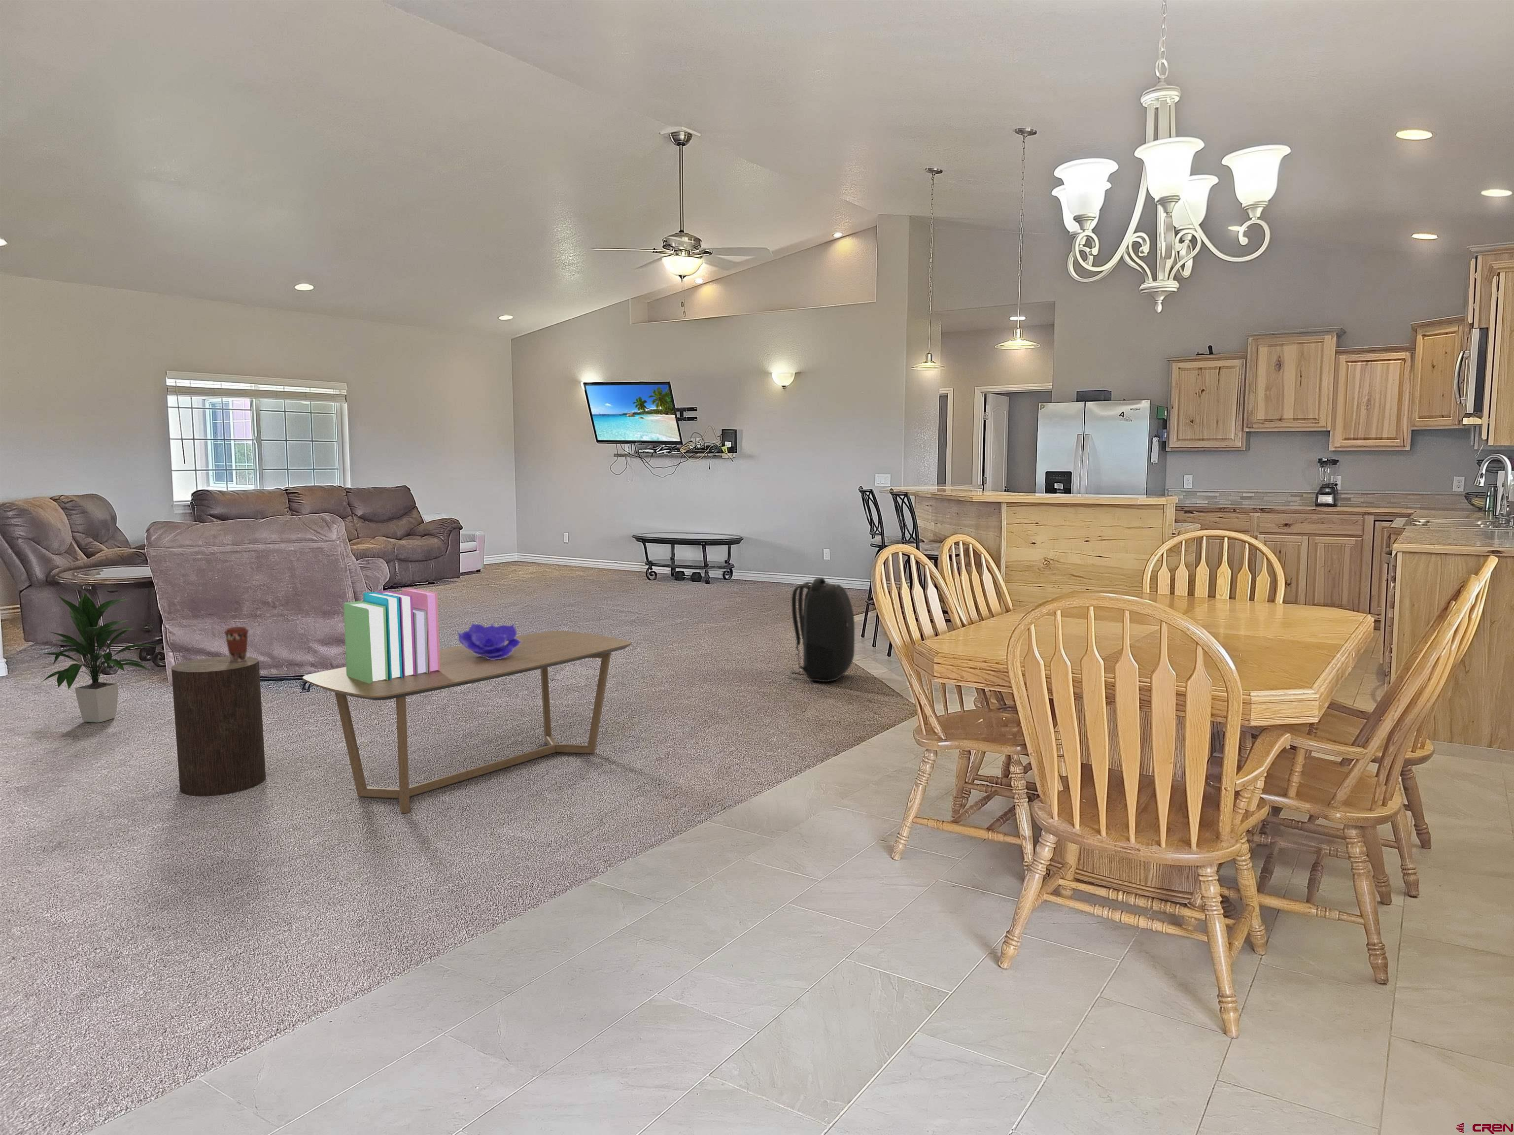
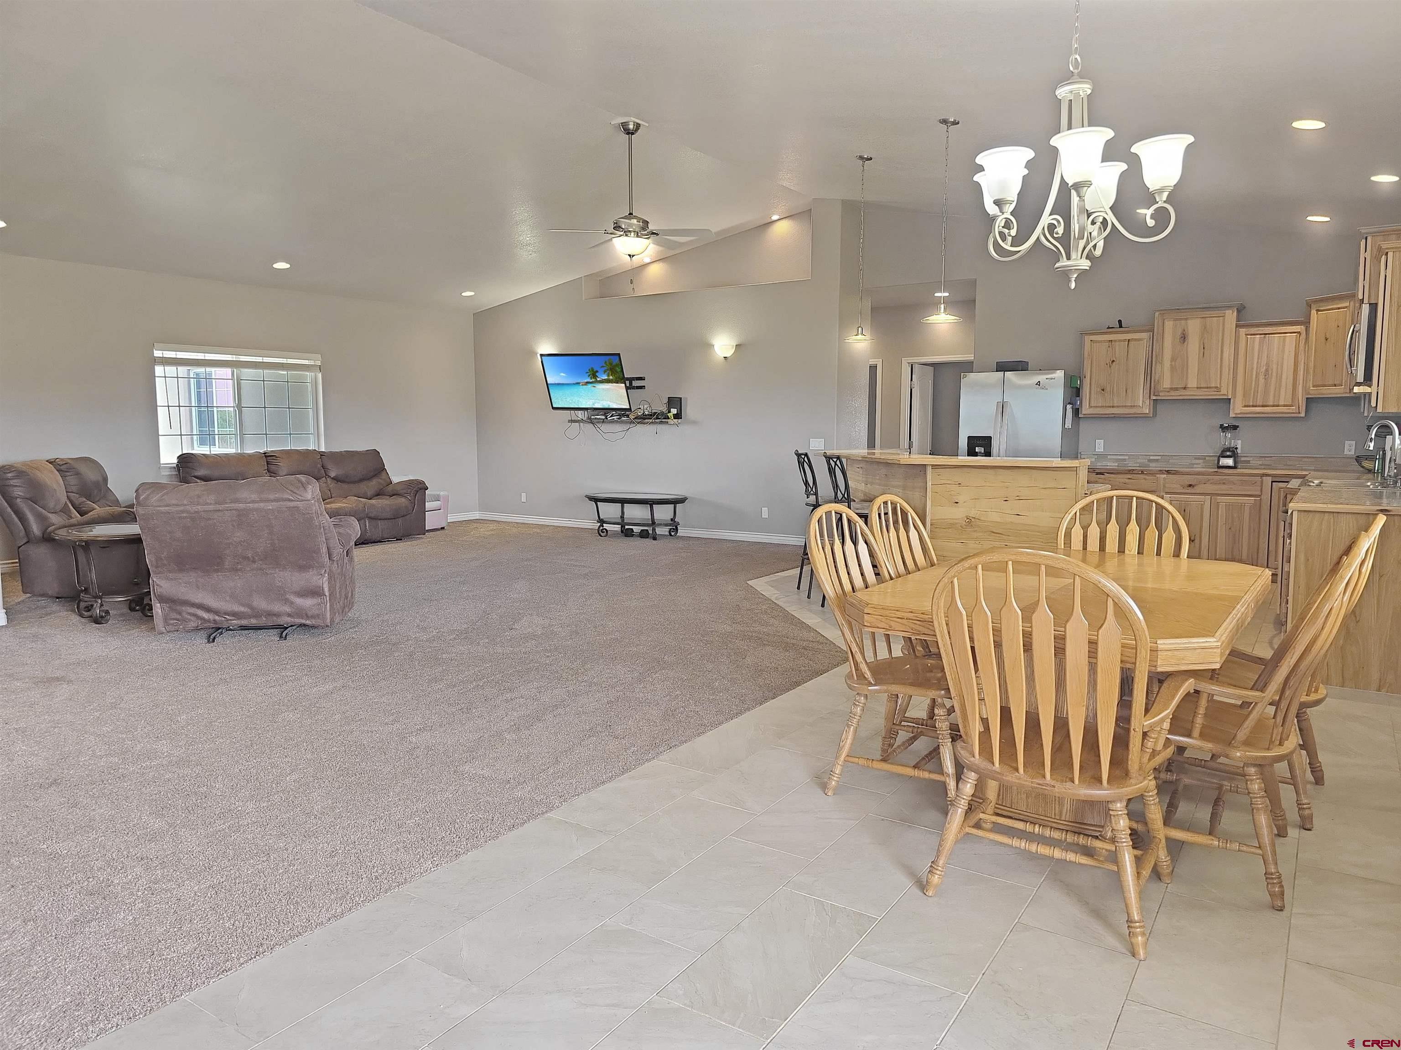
- backpack [784,577,855,682]
- coffee table [302,629,632,814]
- indoor plant [37,593,156,724]
- stool [170,656,266,796]
- coffee cup [223,626,250,662]
- books [343,588,441,683]
- decorative bowl [457,621,522,659]
